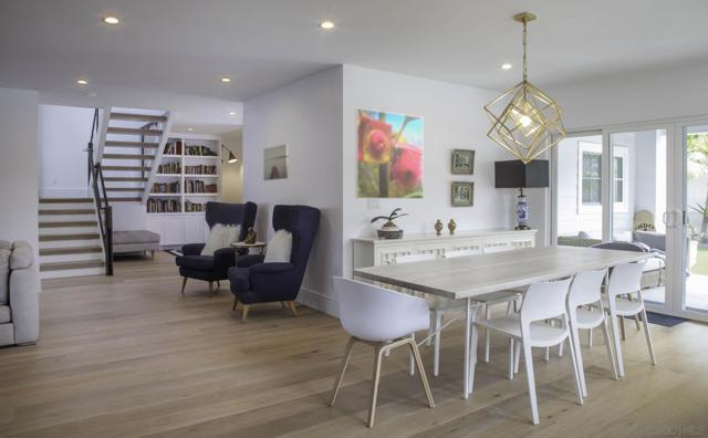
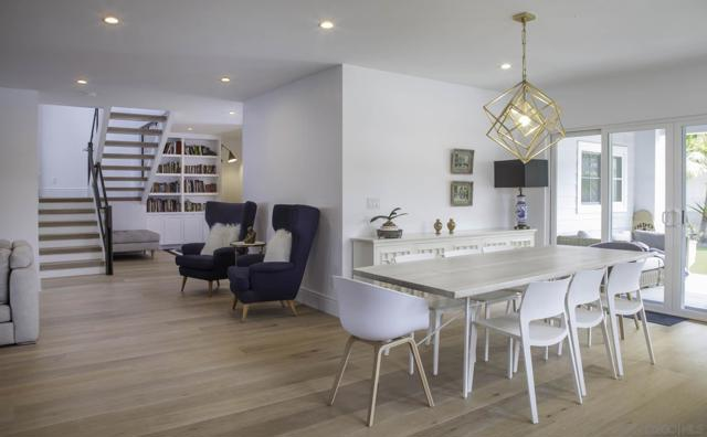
- wall art [262,143,289,181]
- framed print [354,107,425,200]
